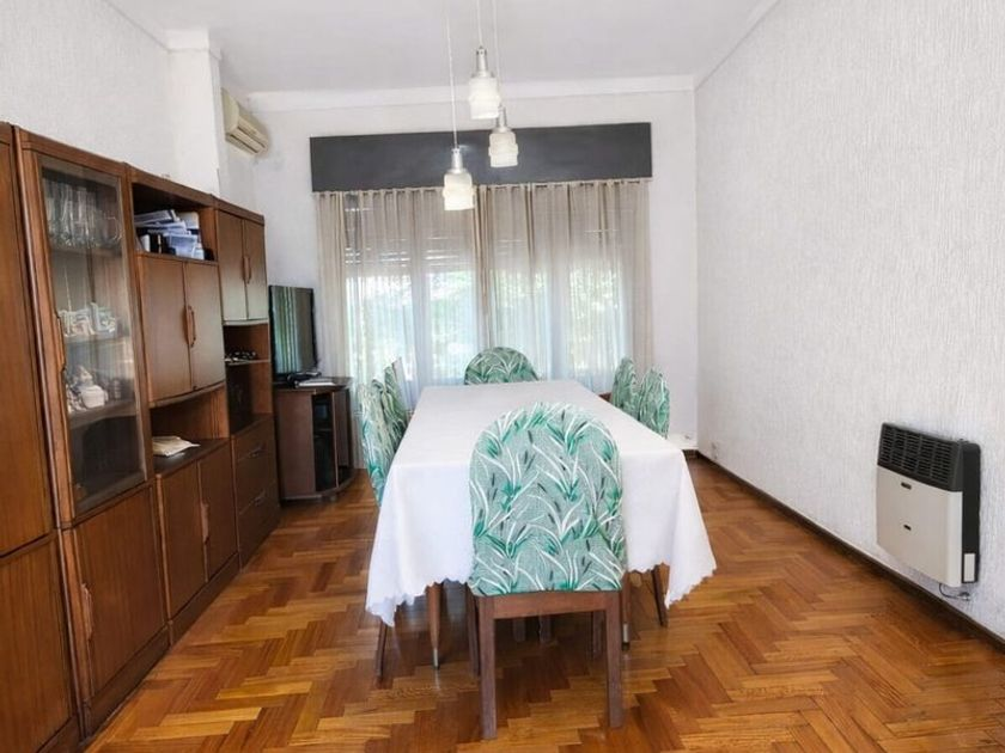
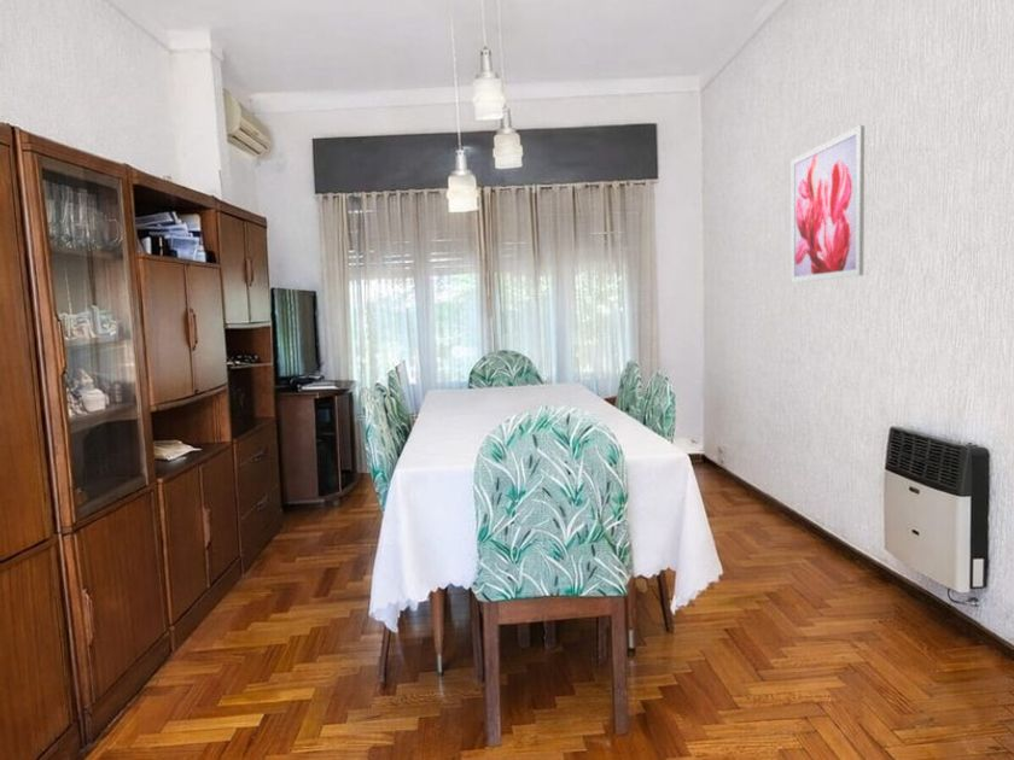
+ wall art [791,124,866,283]
